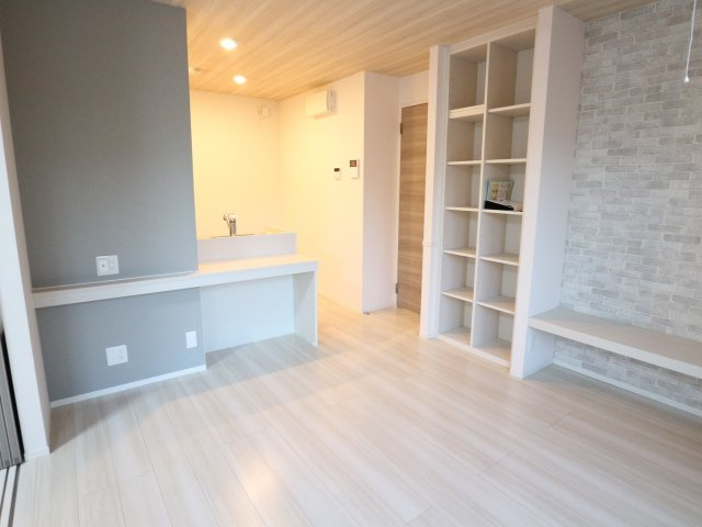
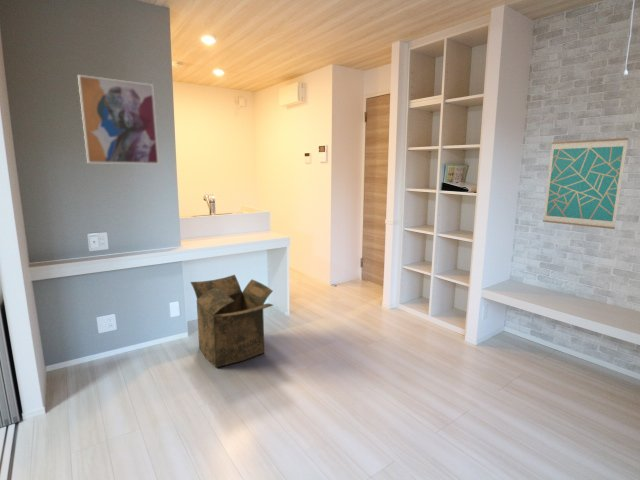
+ cardboard box [190,274,274,368]
+ wall art [542,137,629,230]
+ wall art [77,74,160,165]
